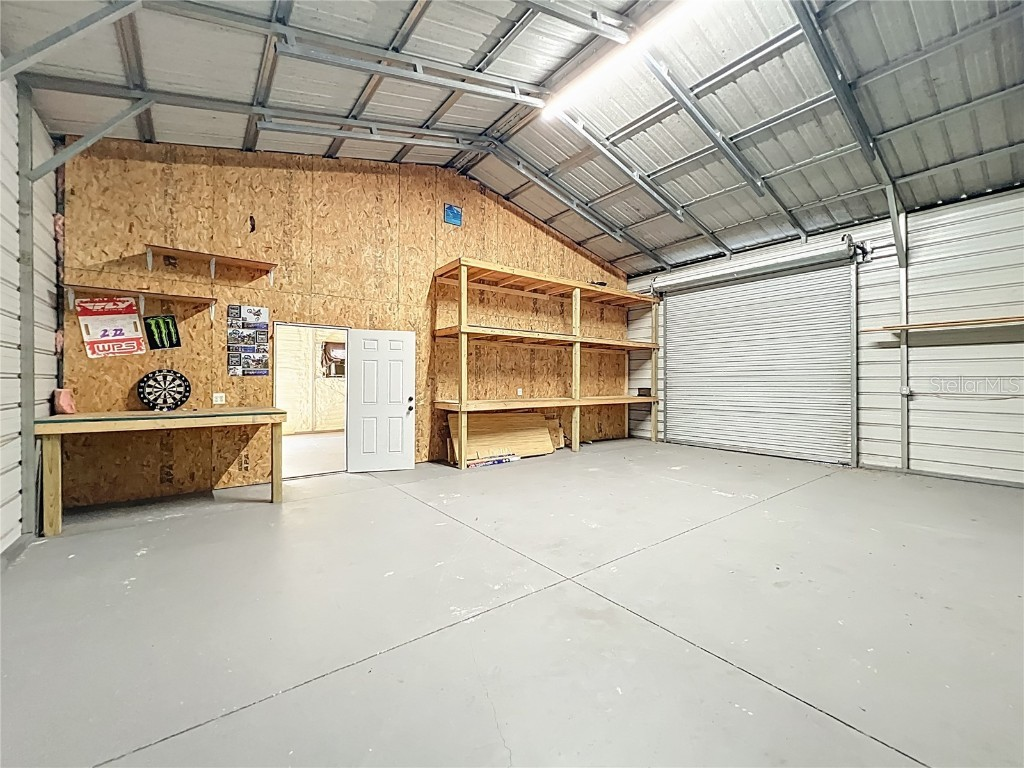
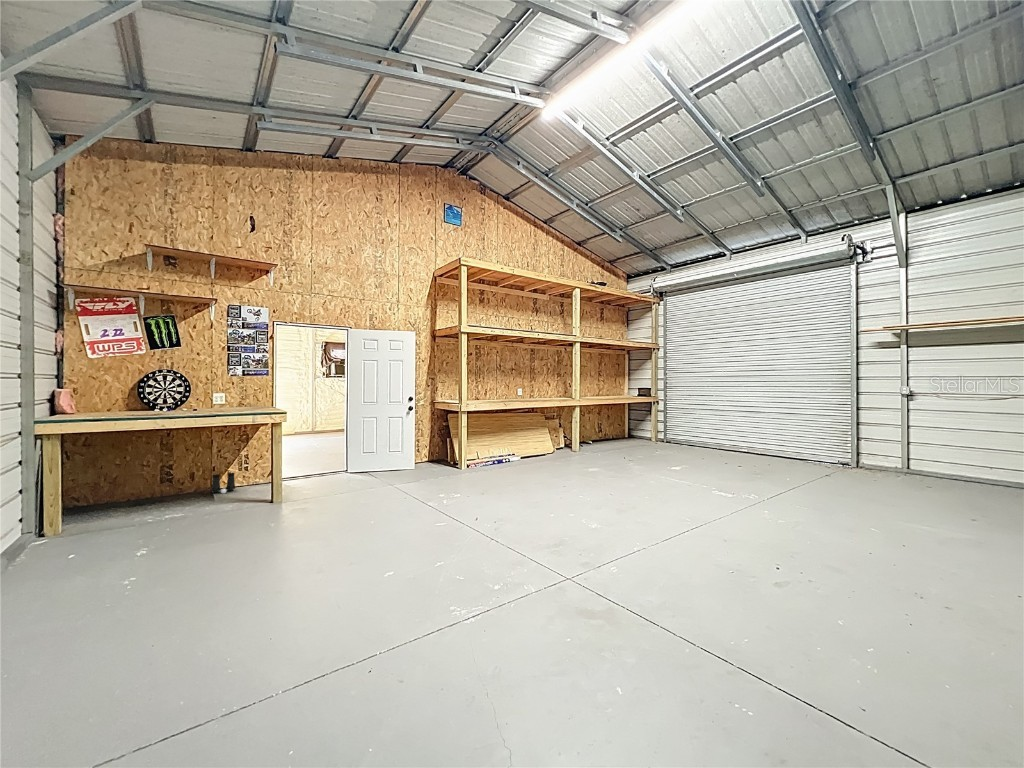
+ boots [210,472,236,494]
